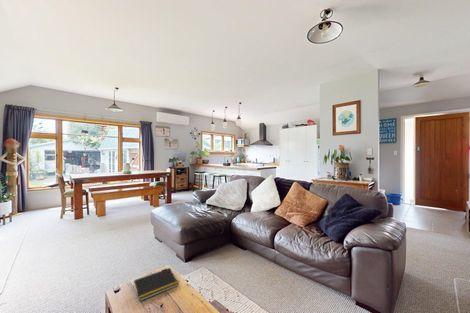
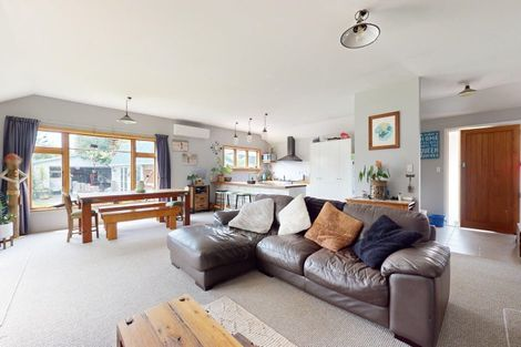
- notepad [132,267,179,302]
